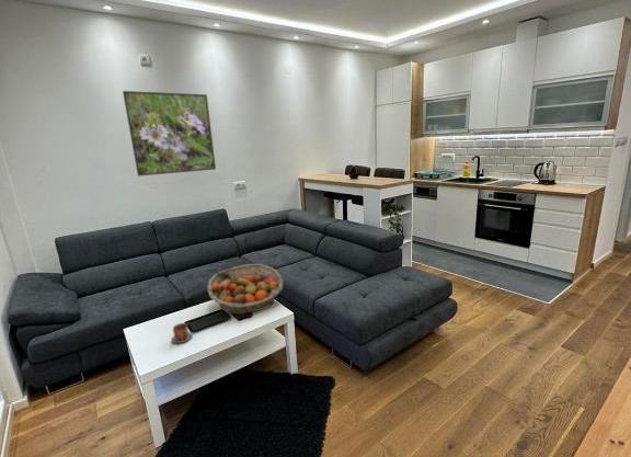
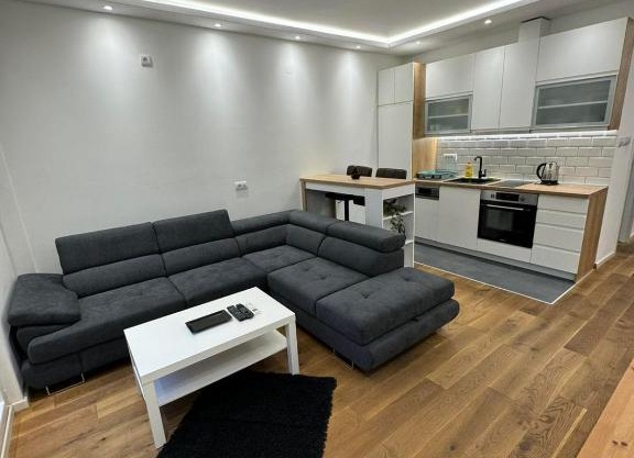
- mug [170,322,193,344]
- fruit basket [206,263,285,316]
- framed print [122,90,217,178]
